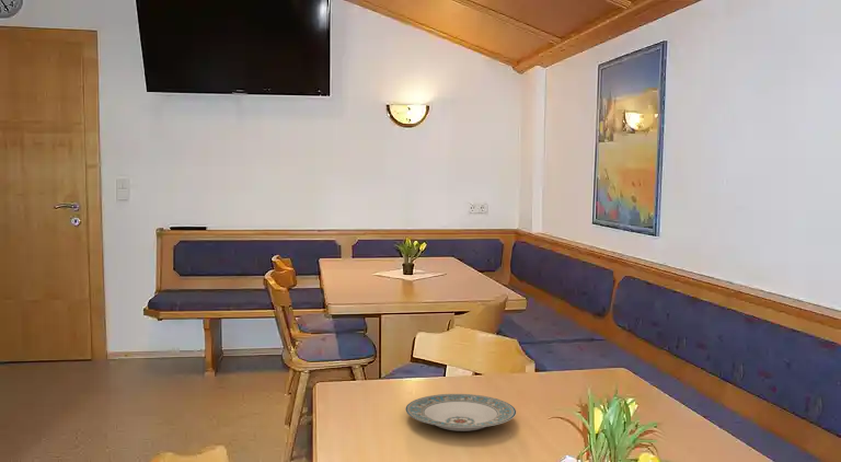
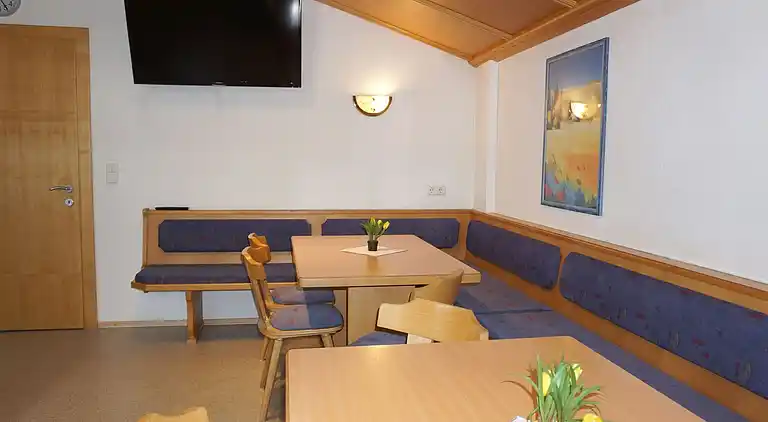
- plate [405,393,517,432]
